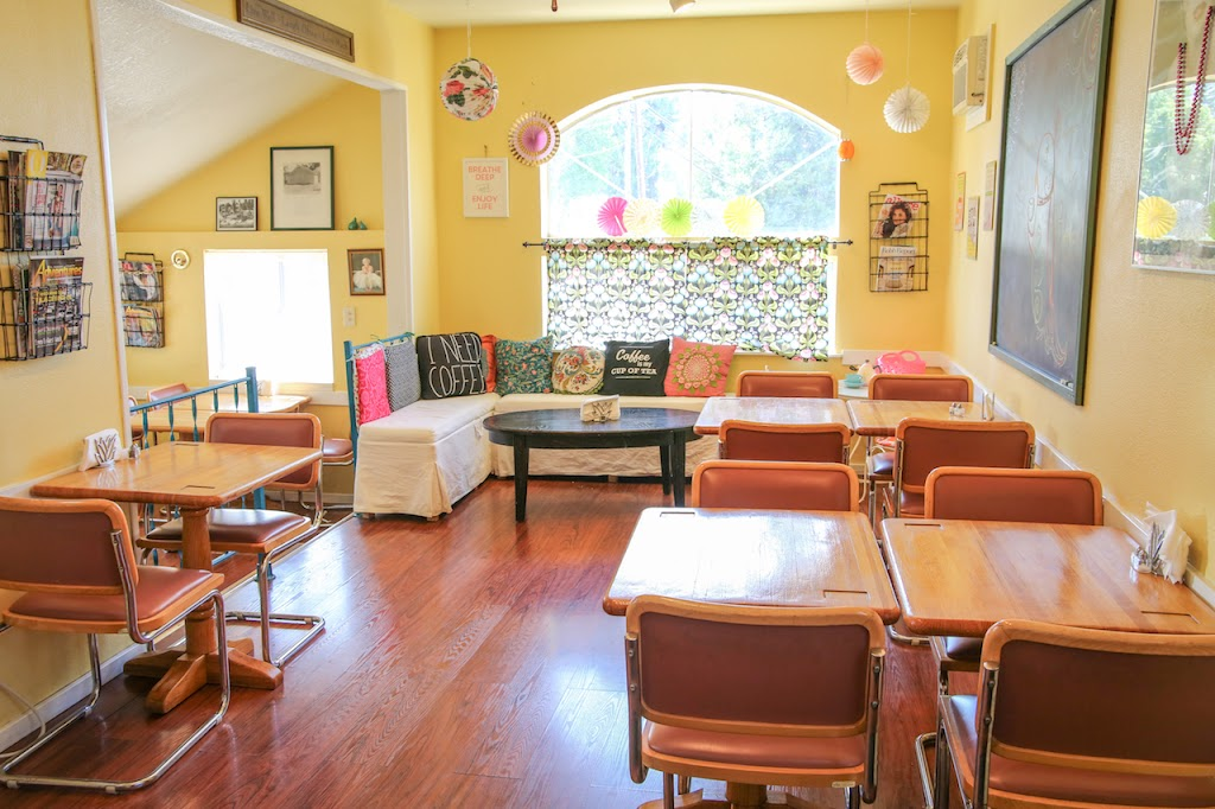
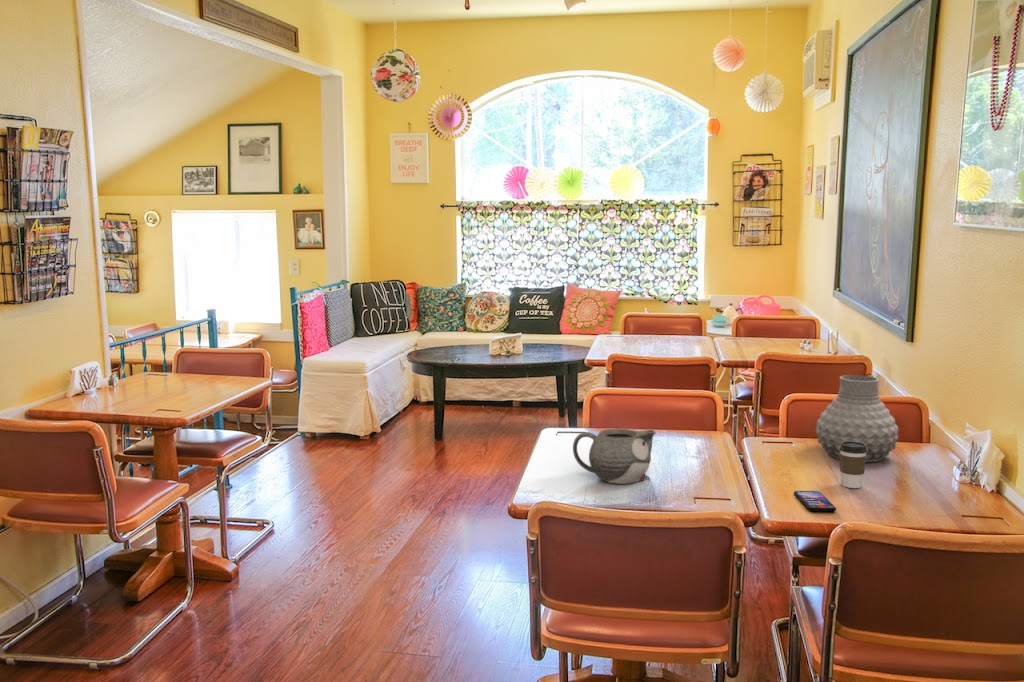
+ coffee cup [839,441,867,489]
+ vase [814,374,900,463]
+ smartphone [793,490,837,512]
+ teapot [572,428,657,485]
